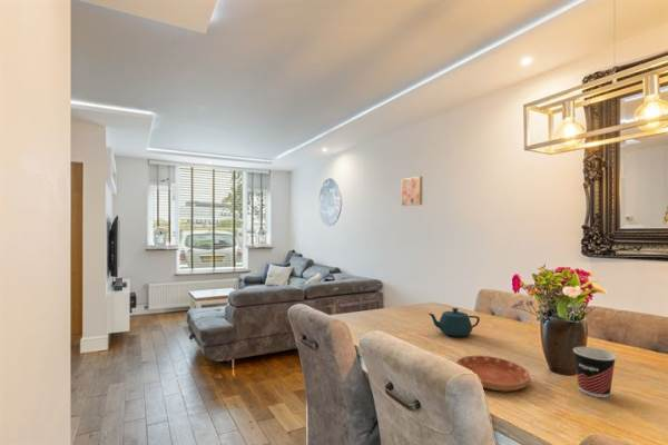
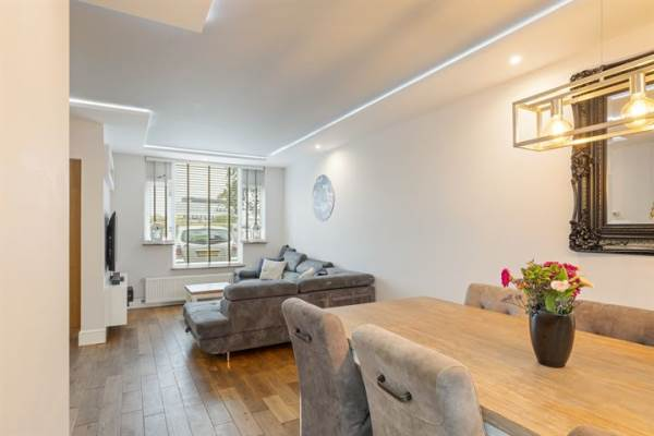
- cup [572,346,618,398]
- teapot [428,307,481,338]
- wall art [401,176,423,207]
- saucer [455,355,531,393]
